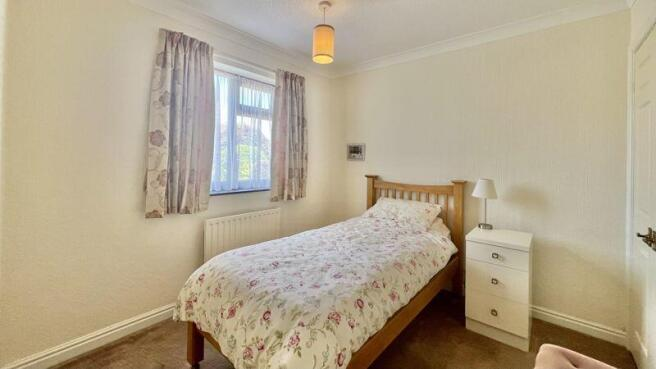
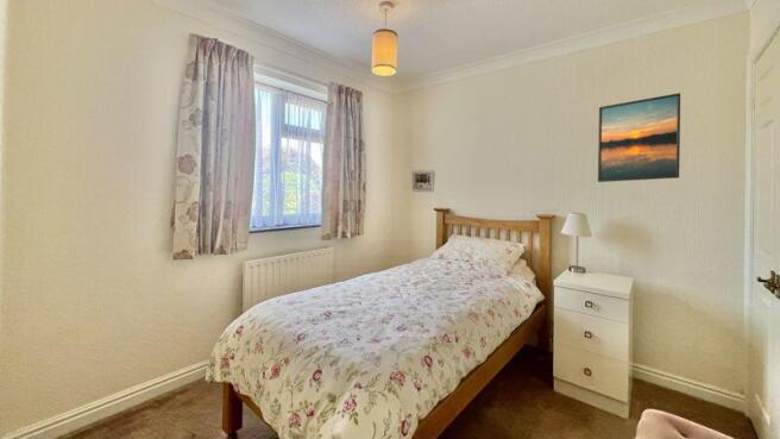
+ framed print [597,92,681,183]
